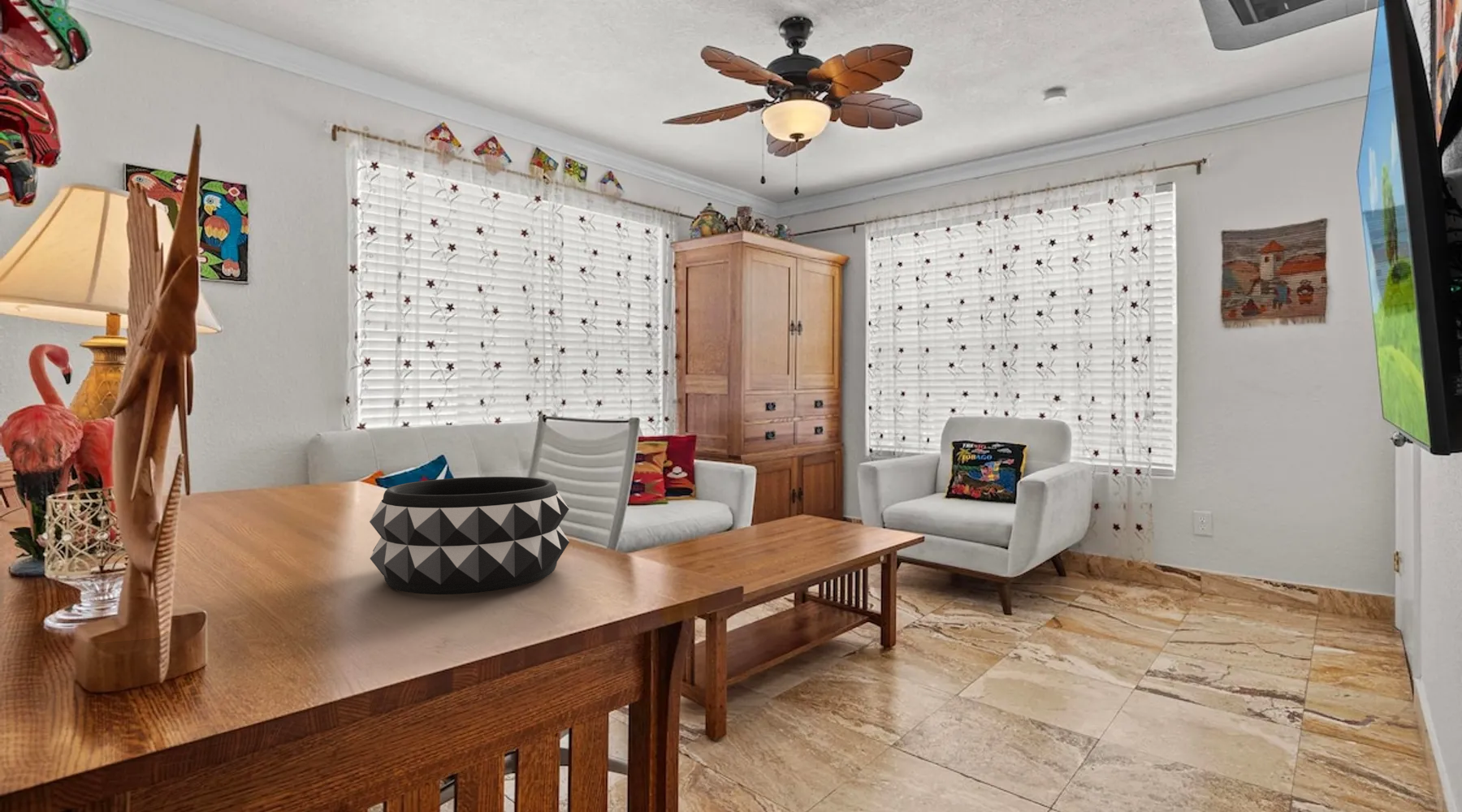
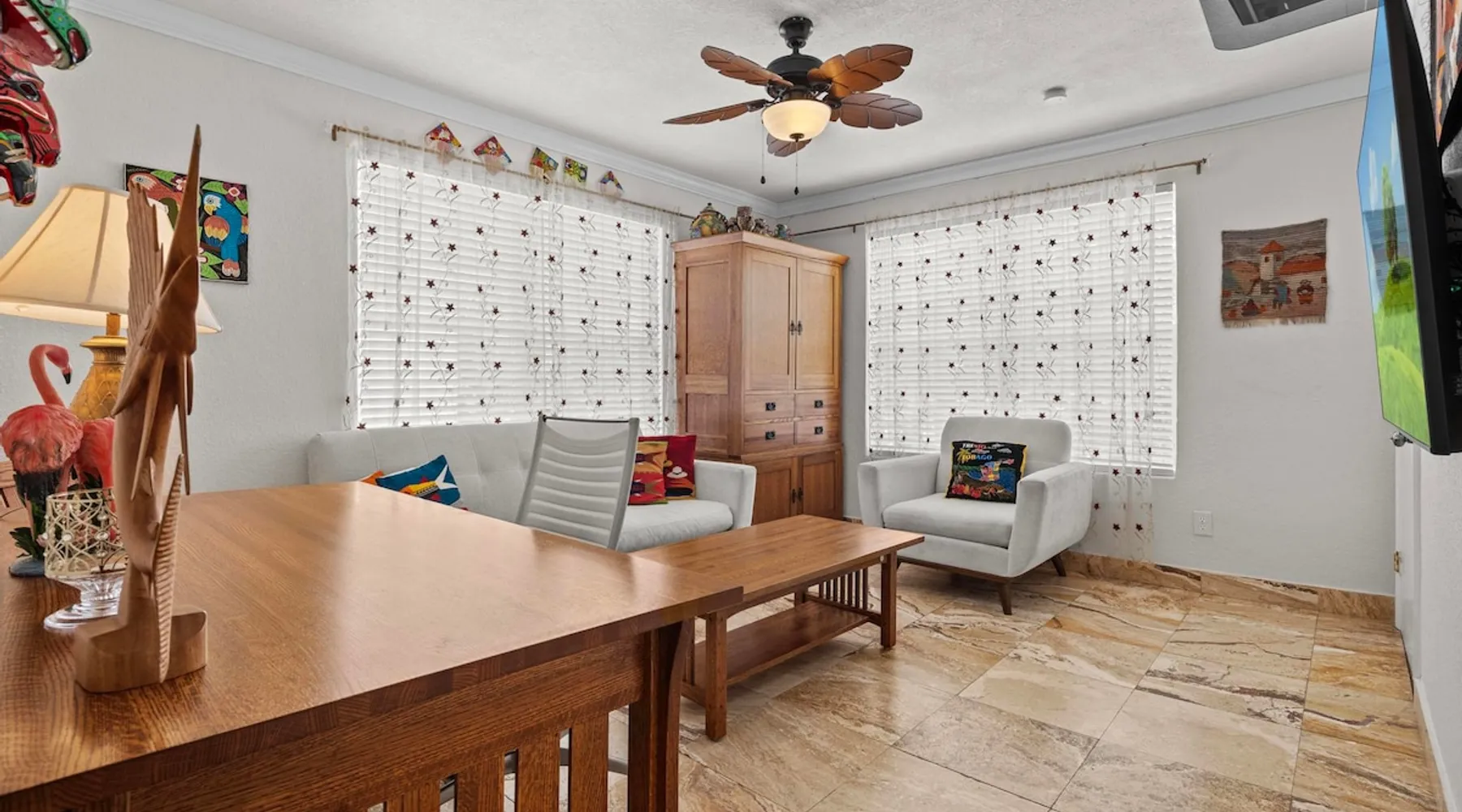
- decorative bowl [369,476,570,595]
